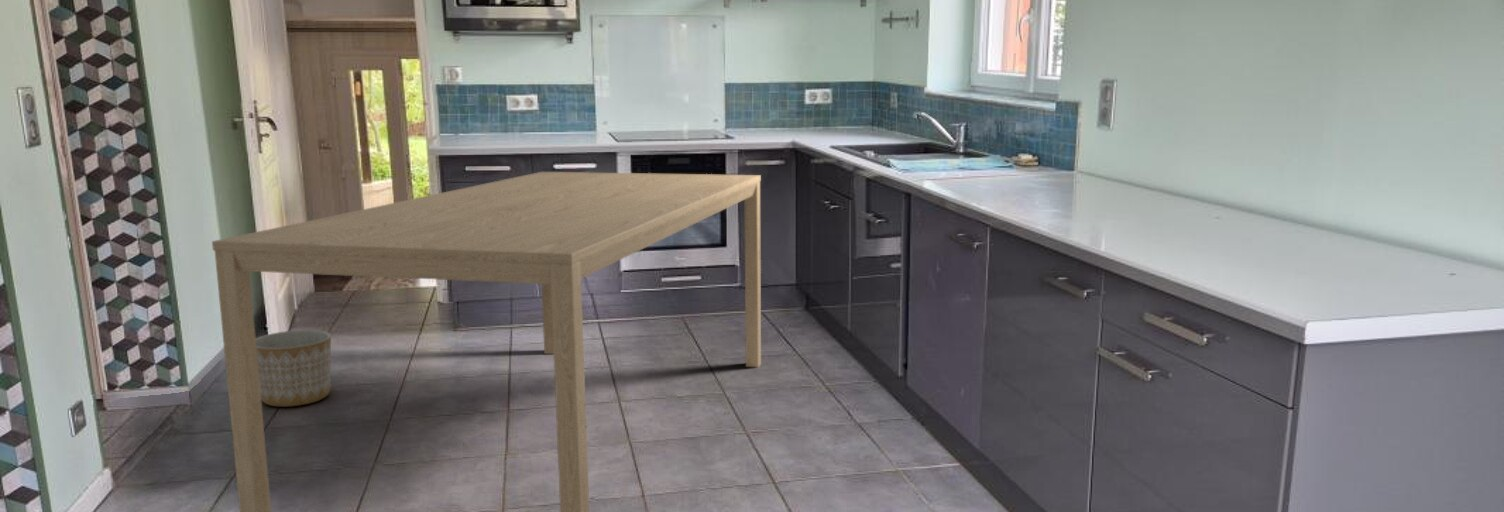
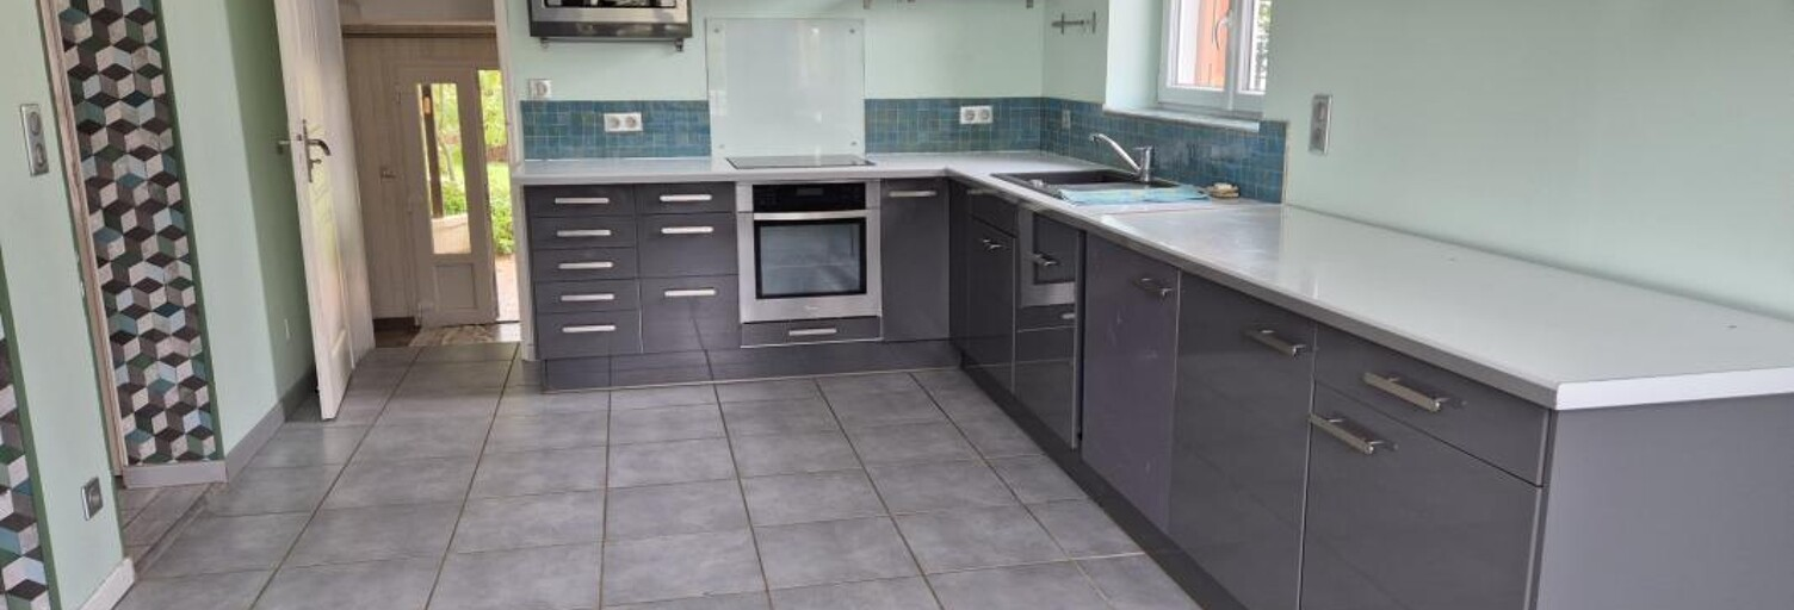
- dining table [211,171,762,512]
- planter [256,329,332,408]
